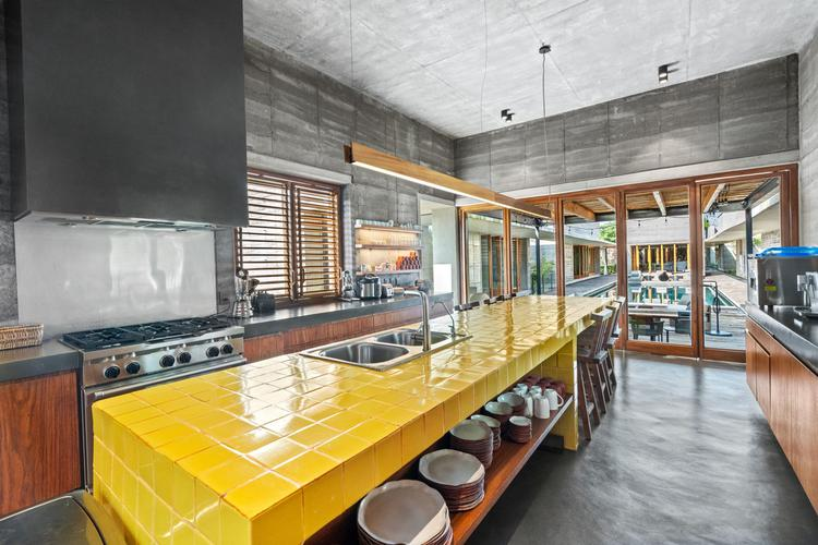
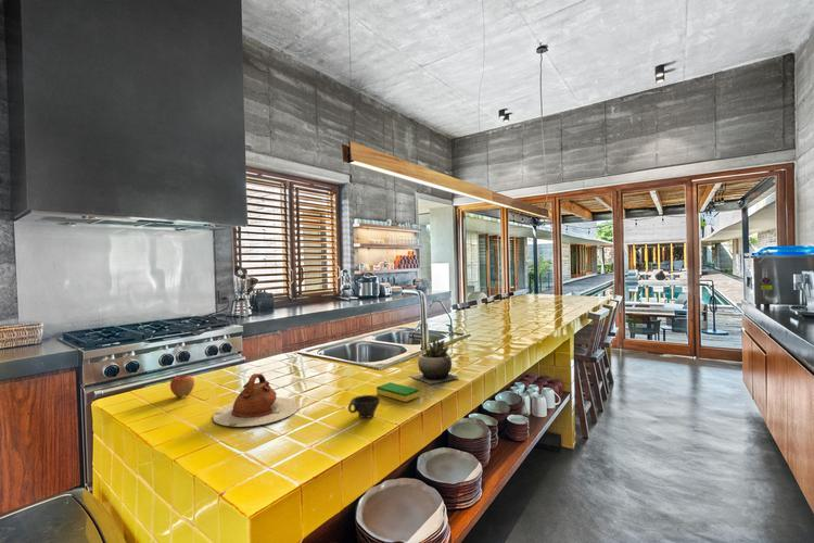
+ teapot [212,372,301,428]
+ succulent plant [410,338,460,384]
+ dish sponge [376,381,420,403]
+ cup [347,394,381,419]
+ apple [169,372,195,399]
